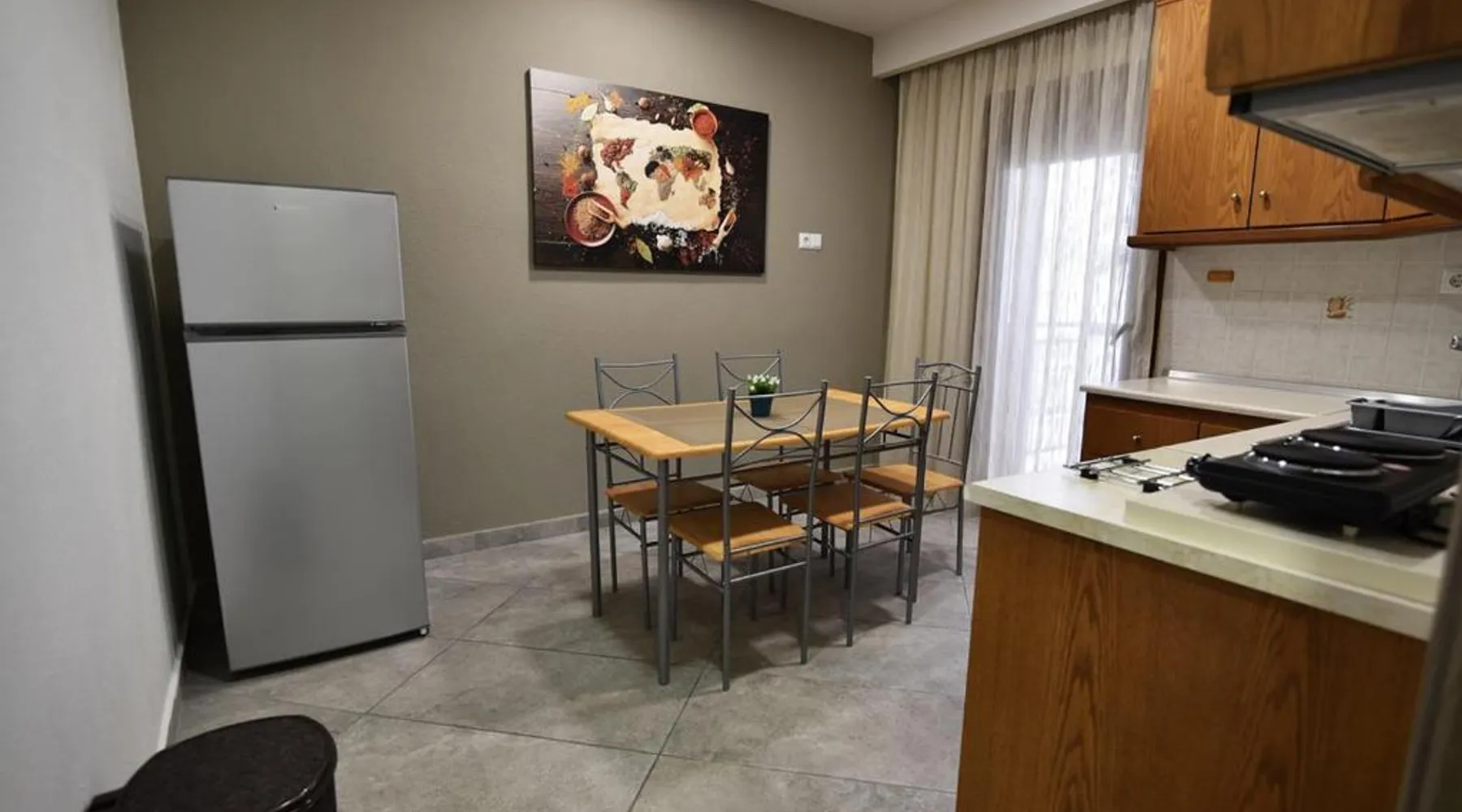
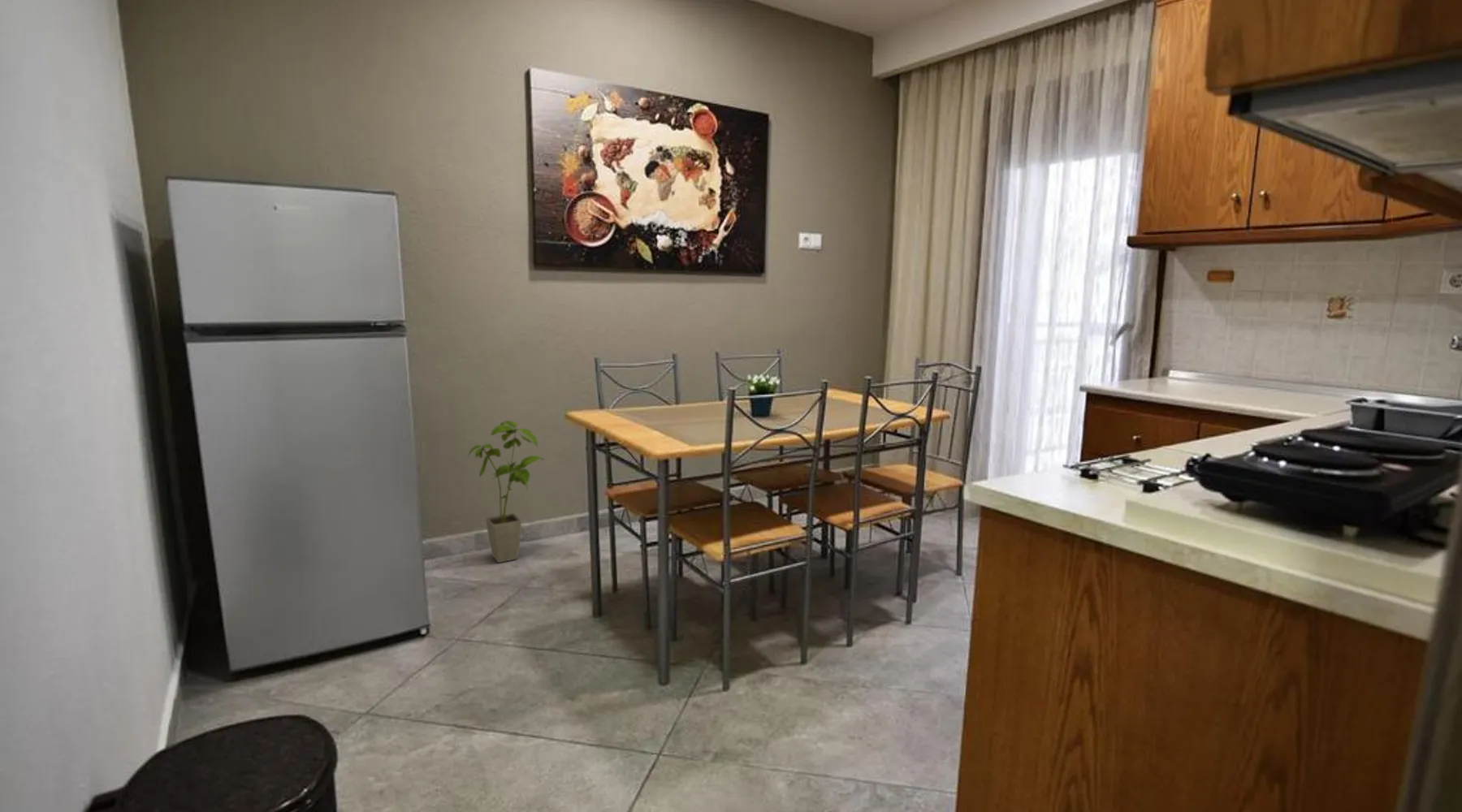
+ house plant [467,420,545,564]
